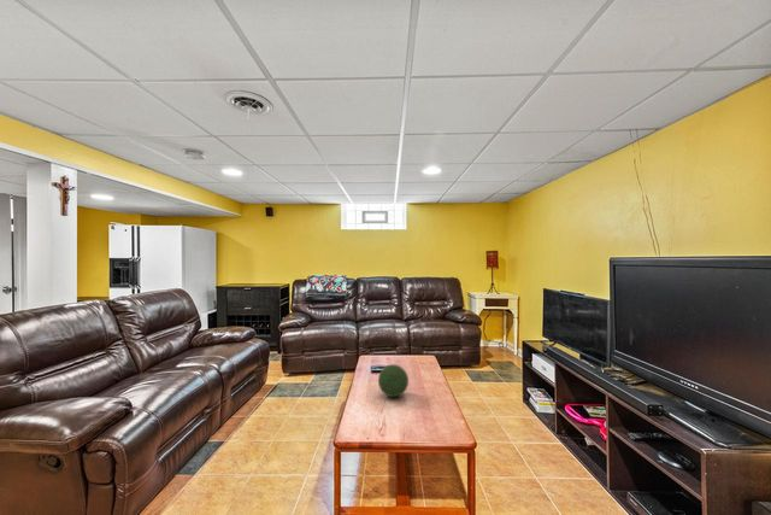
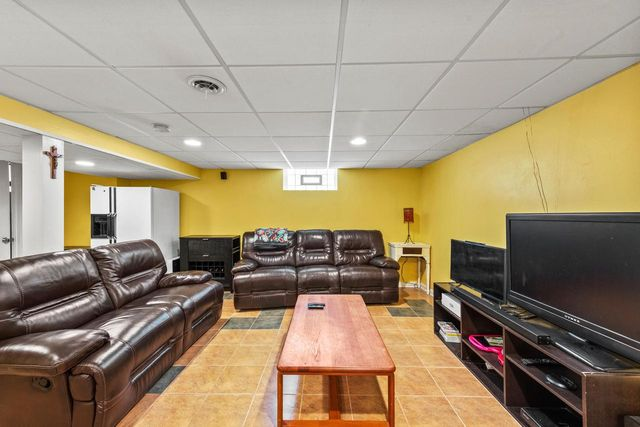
- decorative orb [377,363,410,398]
